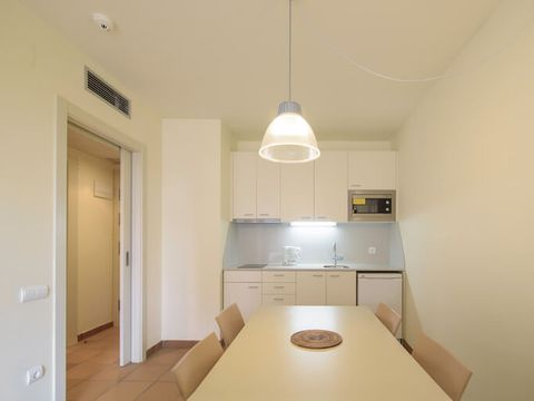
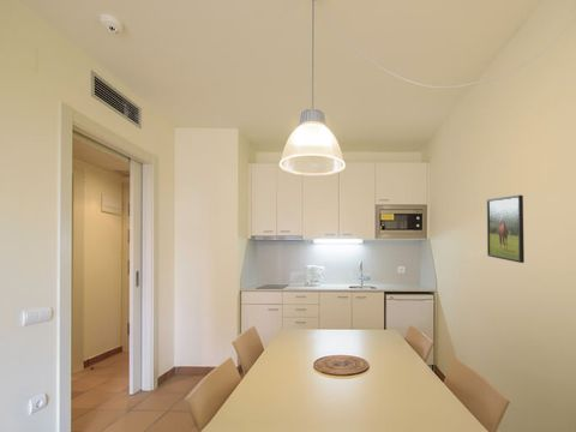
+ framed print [486,194,526,264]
